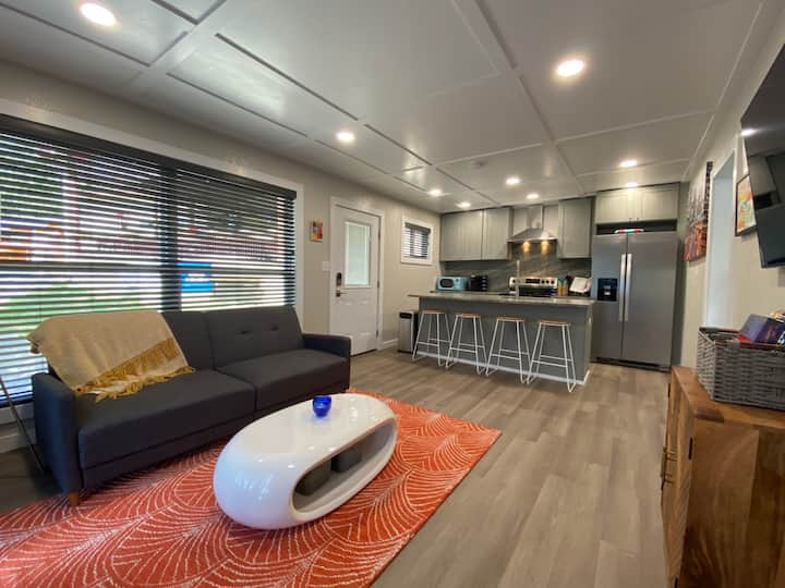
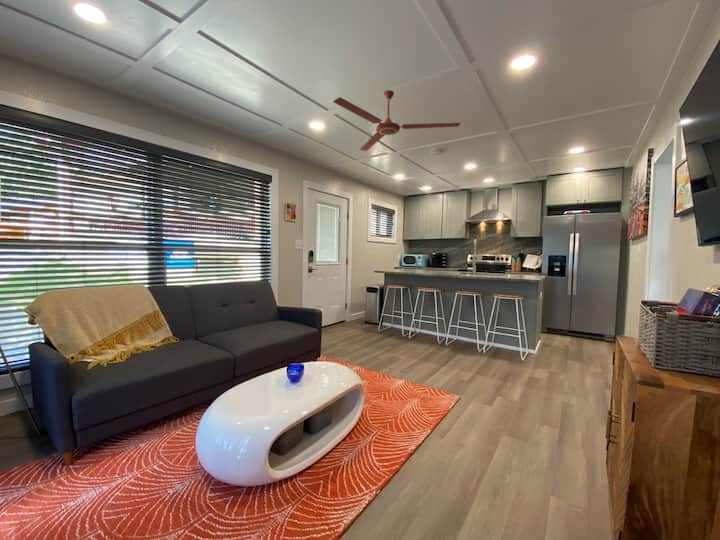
+ ceiling fan [332,89,461,152]
